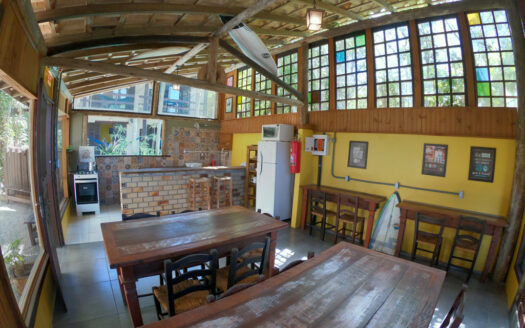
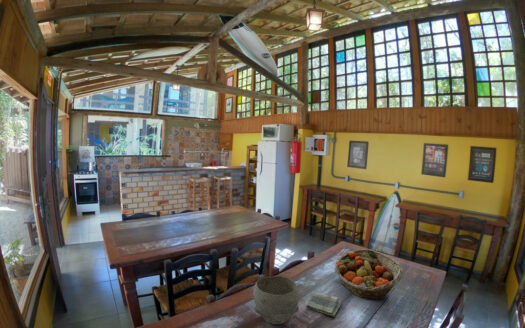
+ fruit basket [333,248,404,301]
+ bowl [251,275,300,325]
+ dish towel [305,291,342,318]
